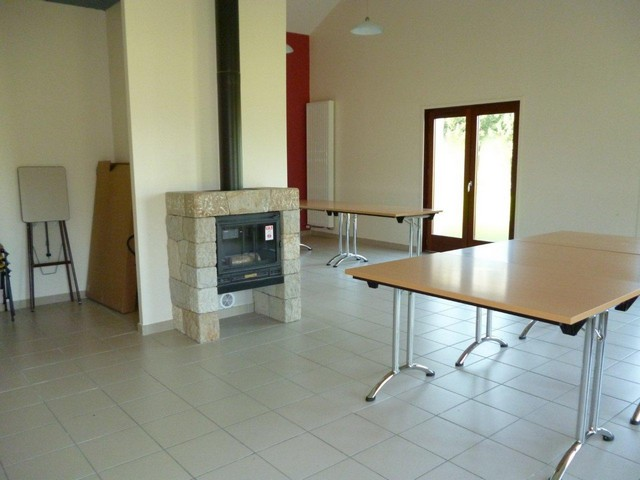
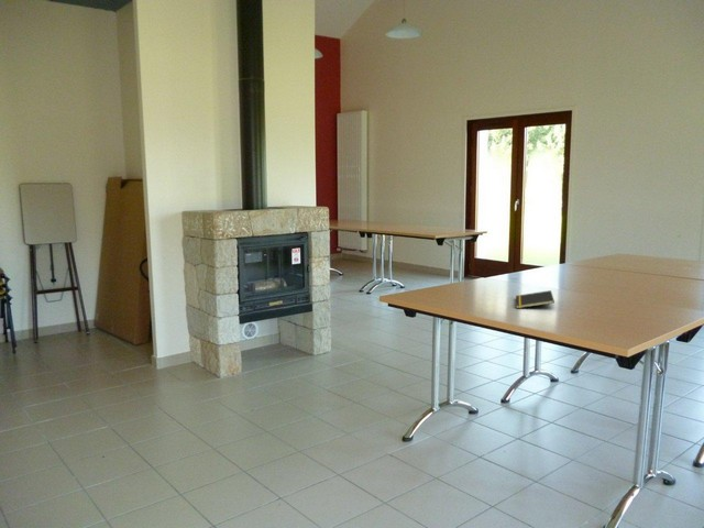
+ notepad [515,289,556,309]
